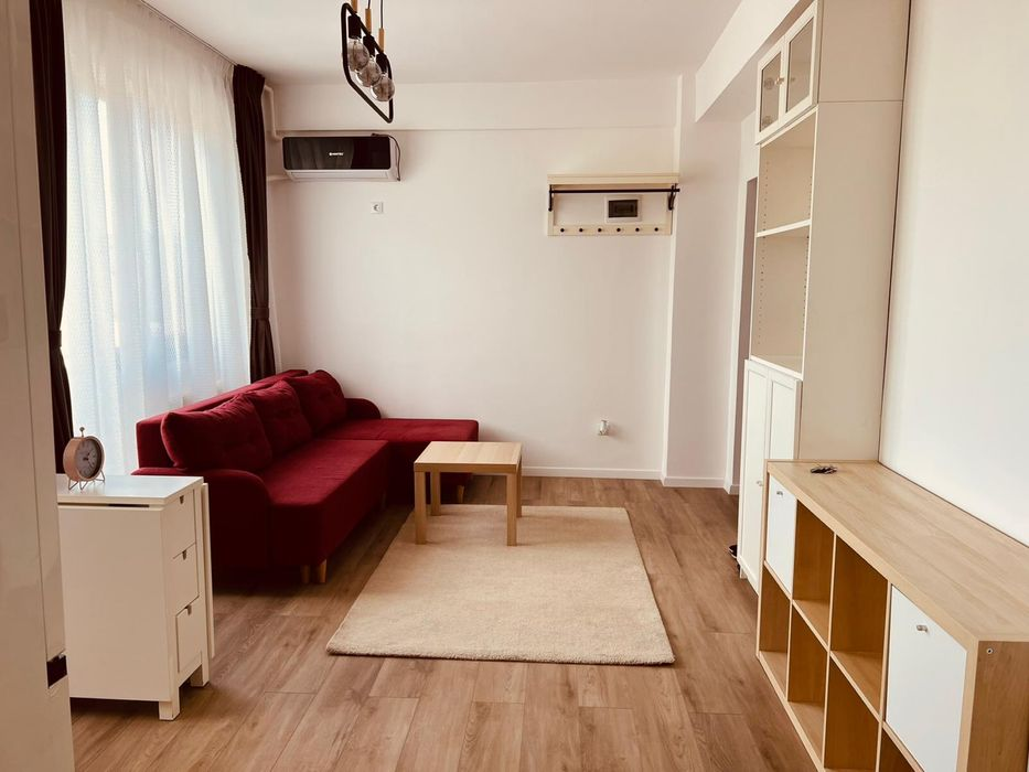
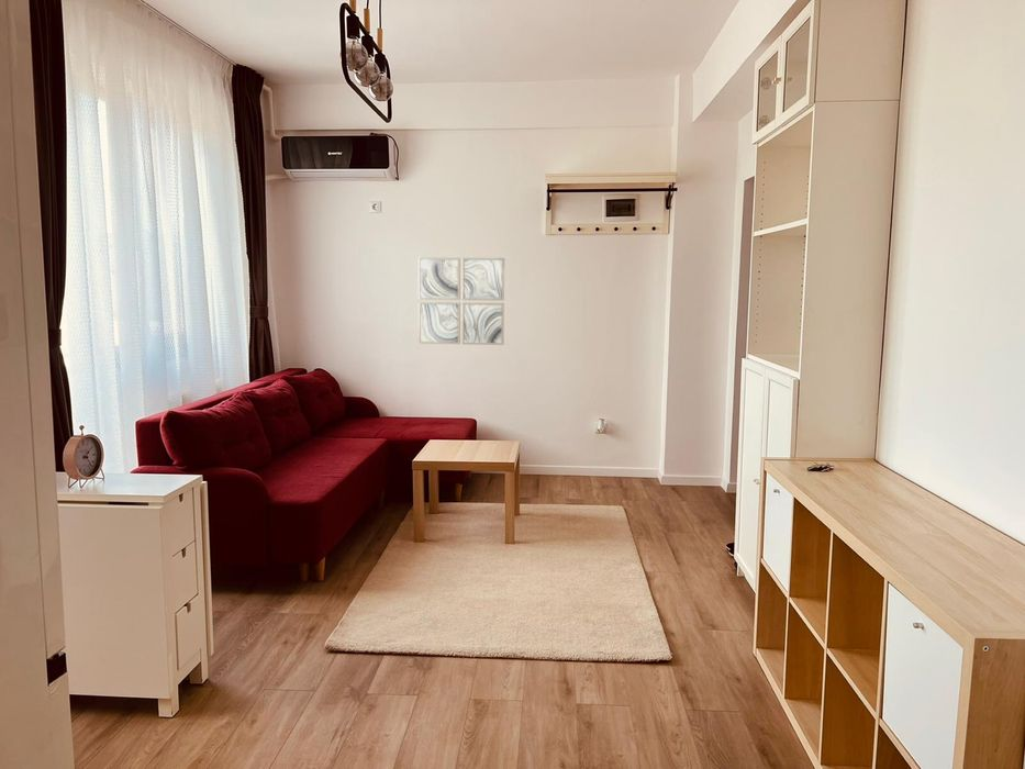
+ wall art [417,256,505,346]
